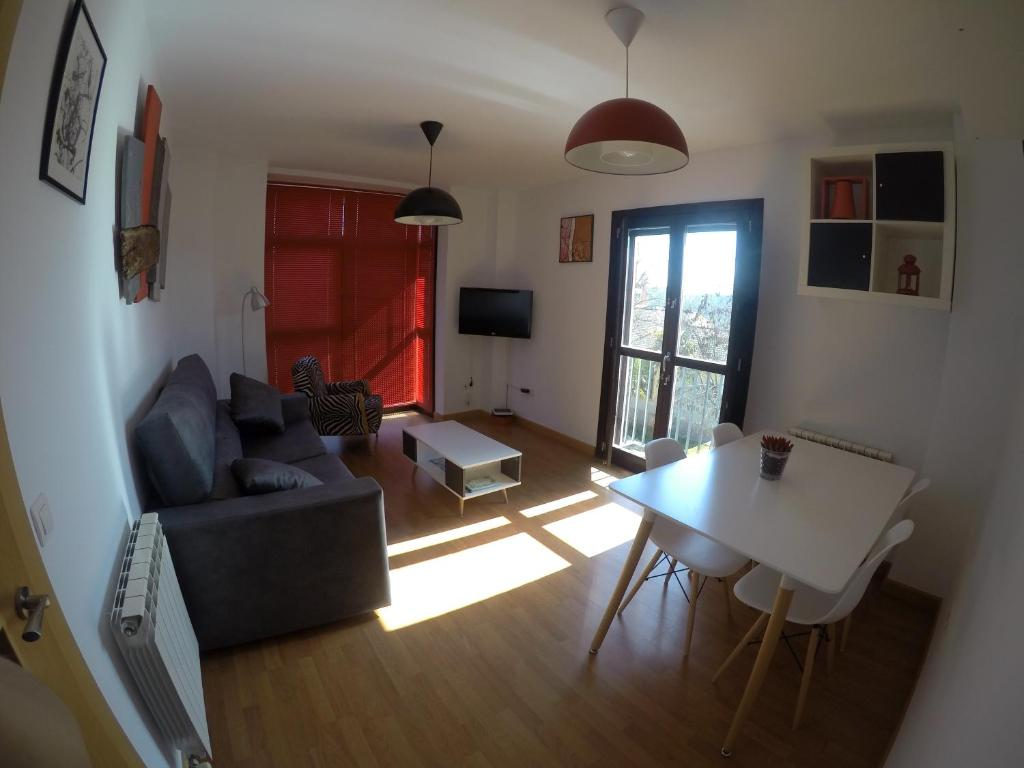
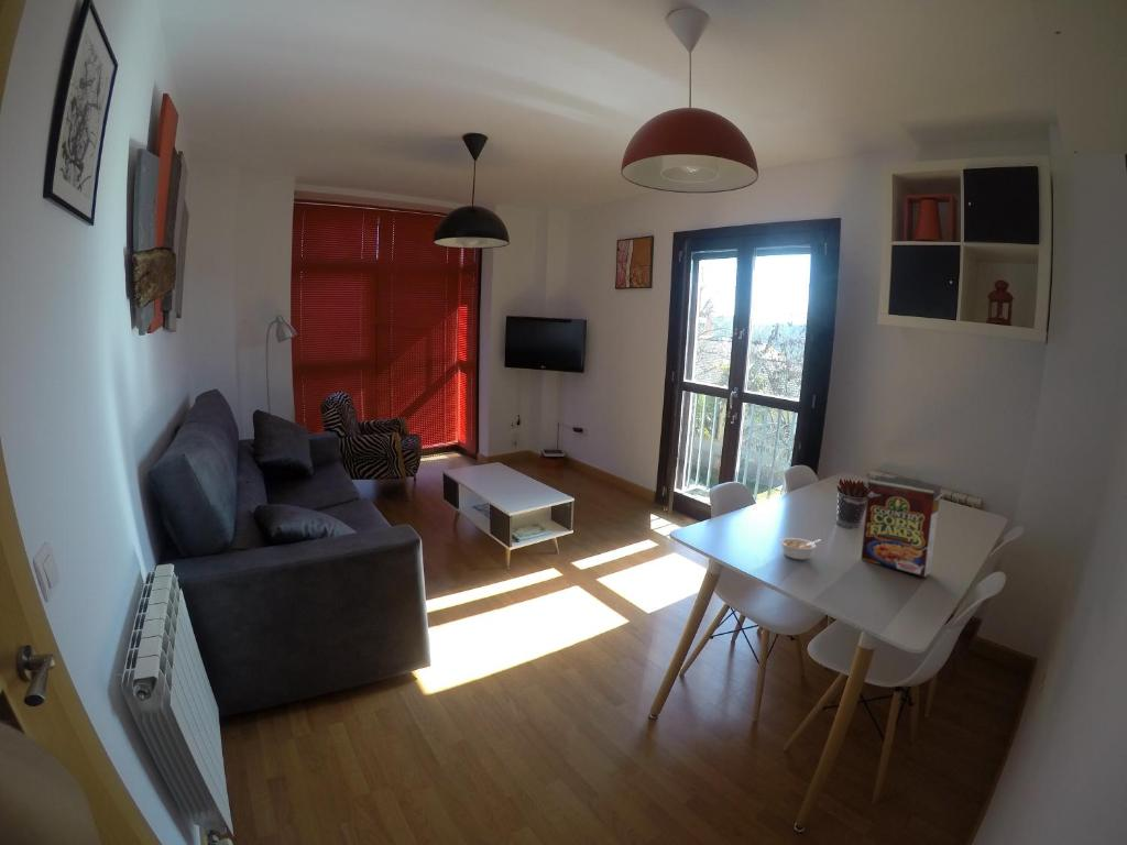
+ legume [779,537,821,561]
+ cereal box [860,474,945,578]
